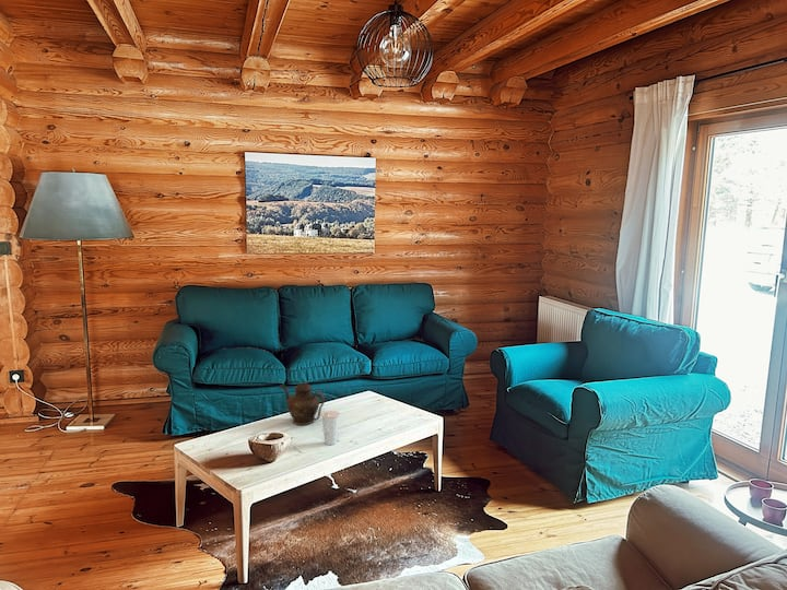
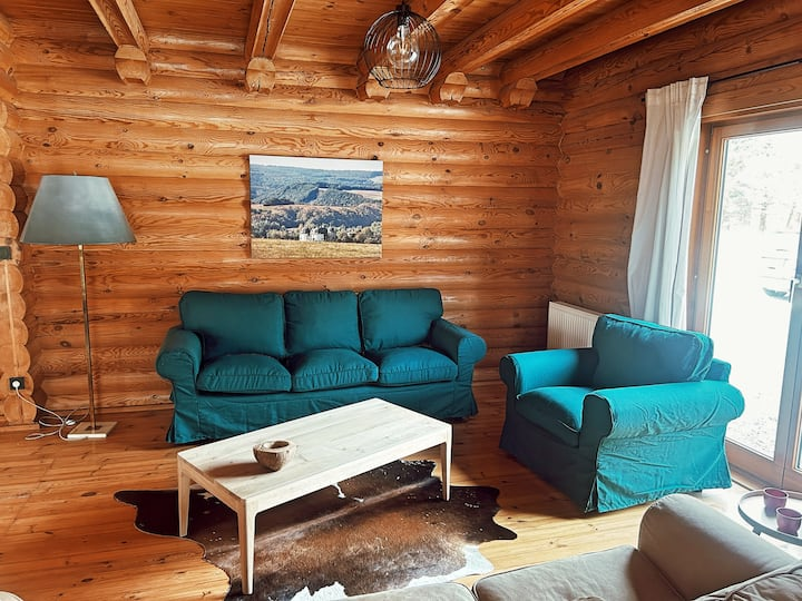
- teapot [279,380,326,426]
- cup [320,410,341,446]
